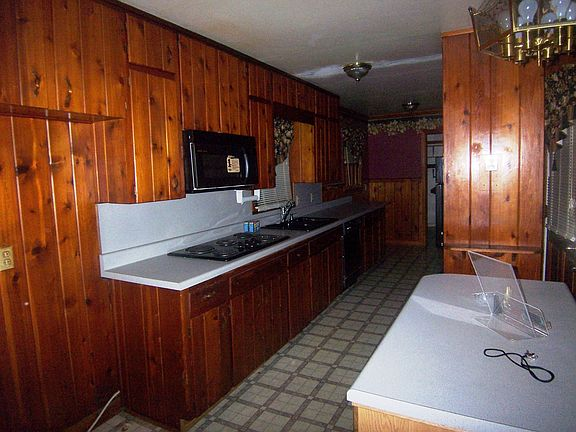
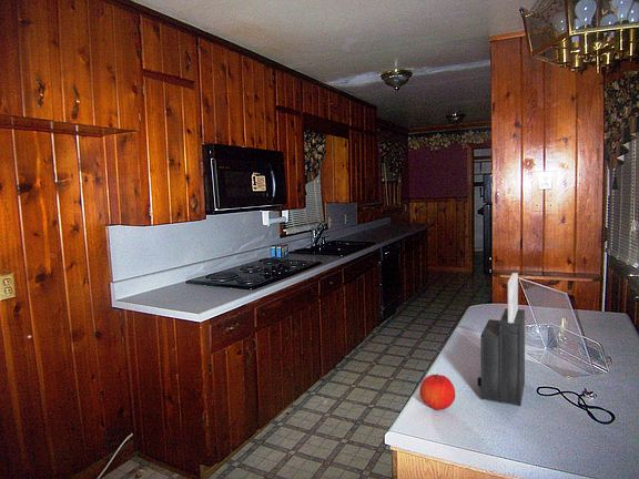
+ knife block [477,272,526,407]
+ fruit [419,373,456,411]
